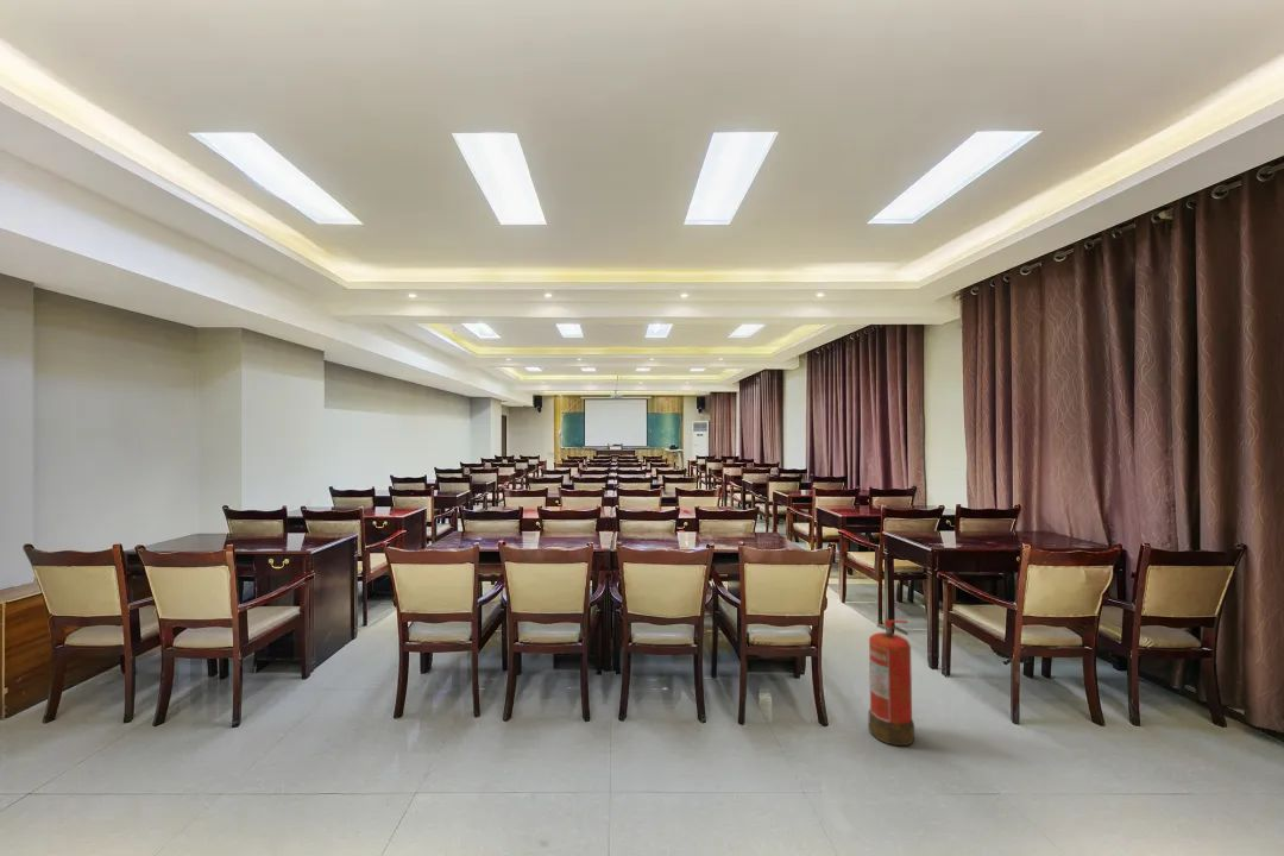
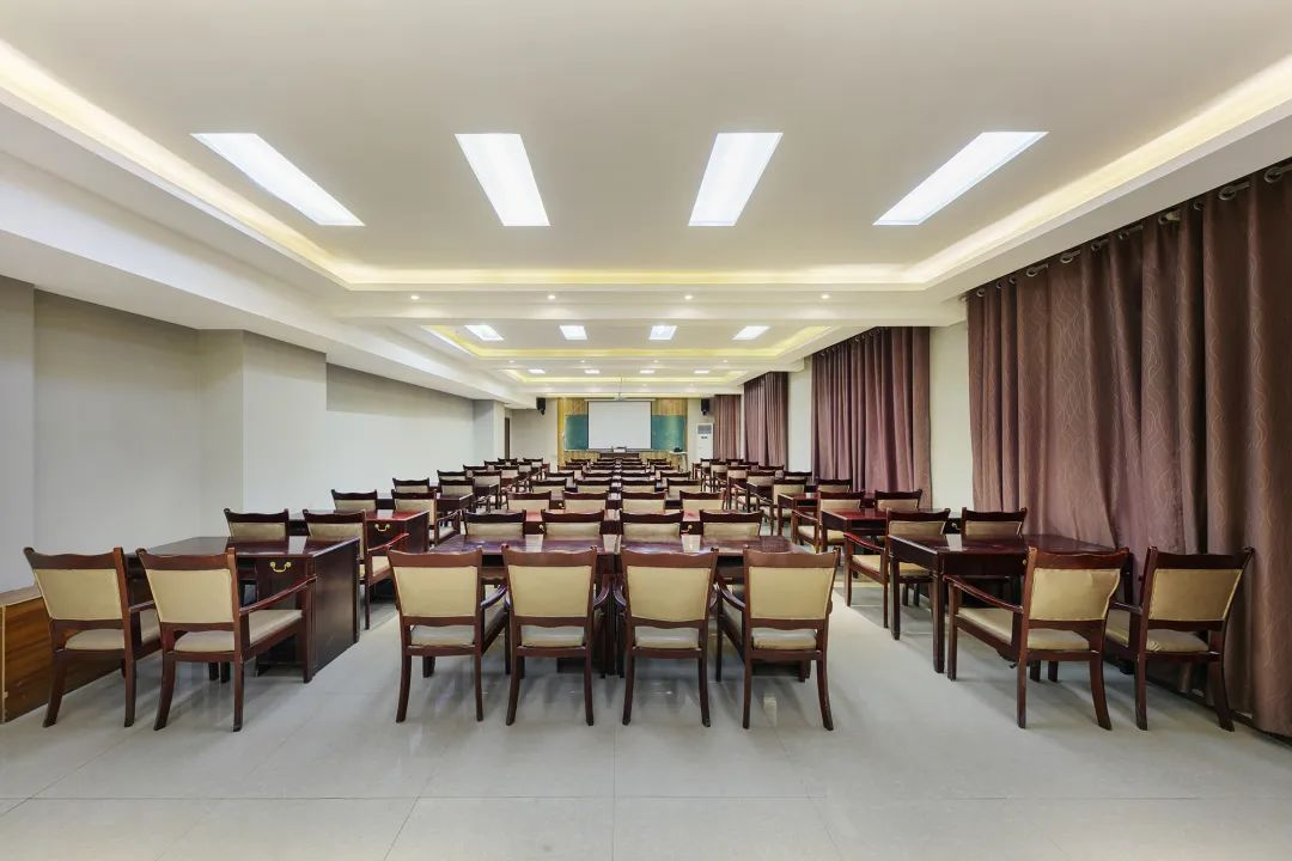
- fire extinguisher [867,619,915,747]
